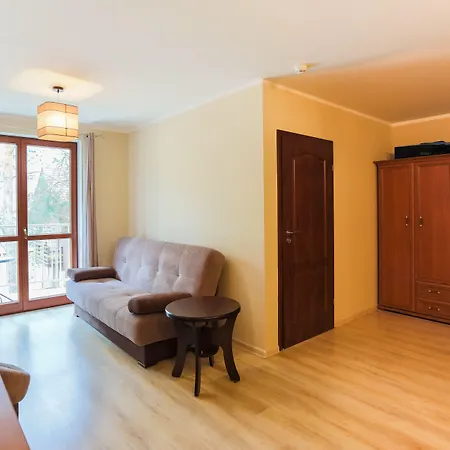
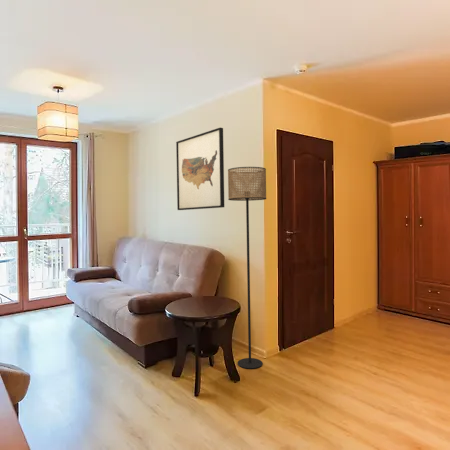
+ floor lamp [227,166,267,370]
+ wall art [175,127,225,211]
